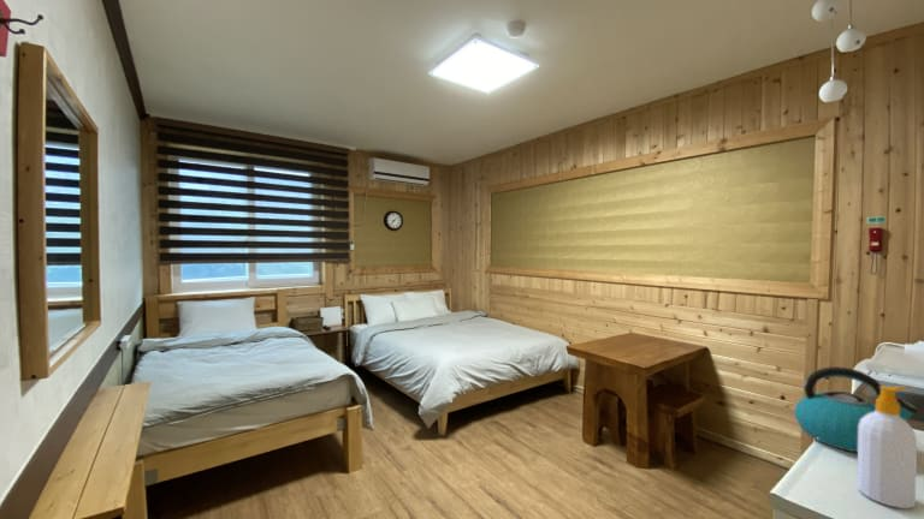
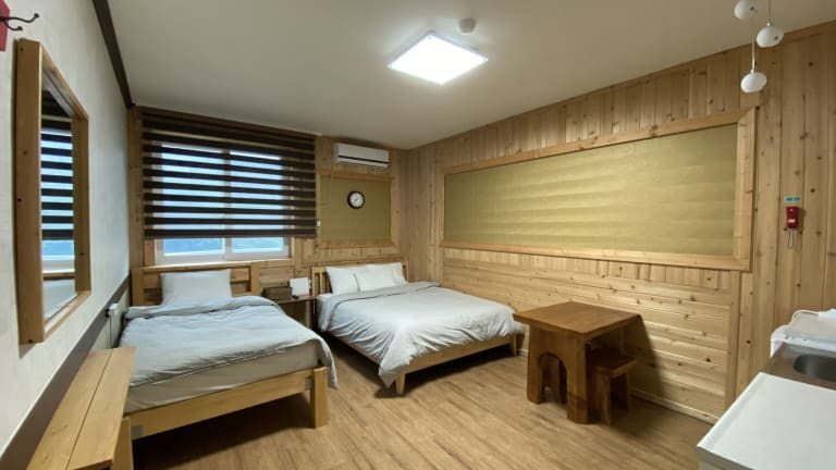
- kettle [793,365,919,453]
- soap bottle [855,384,918,509]
